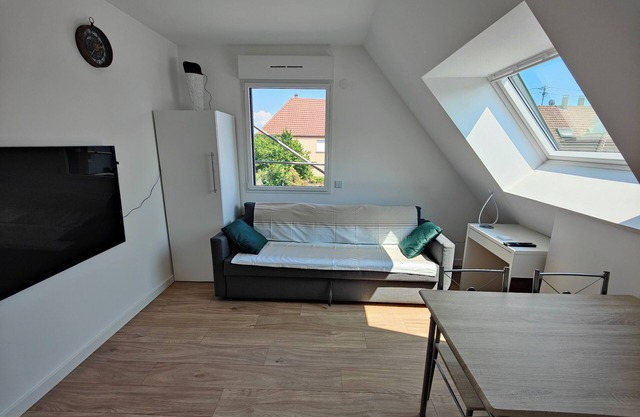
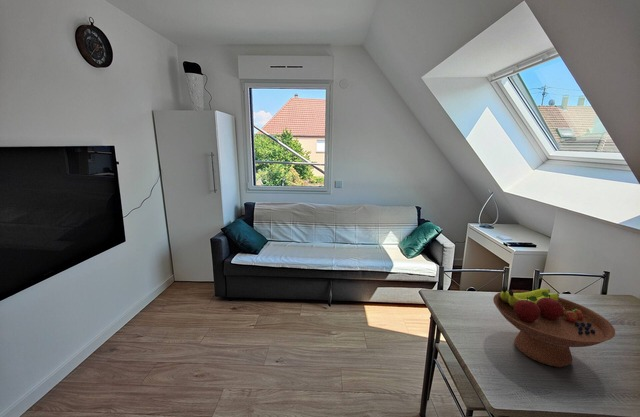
+ fruit bowl [492,286,616,368]
